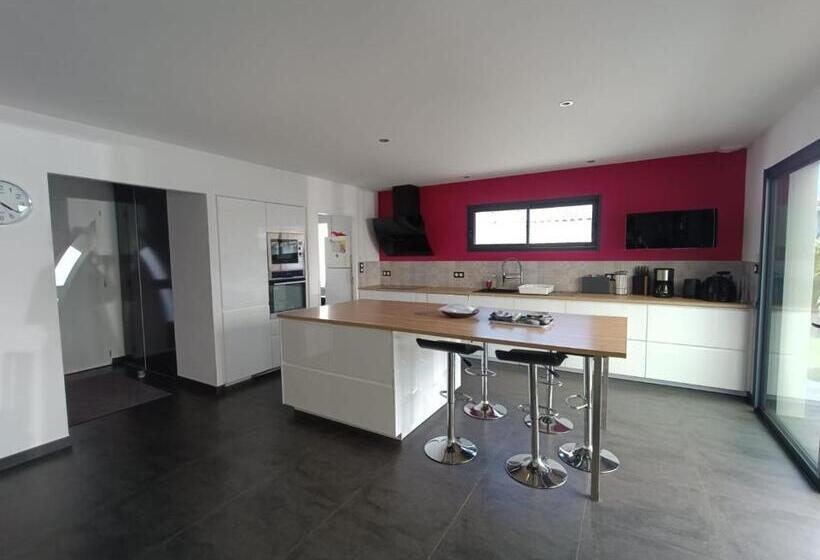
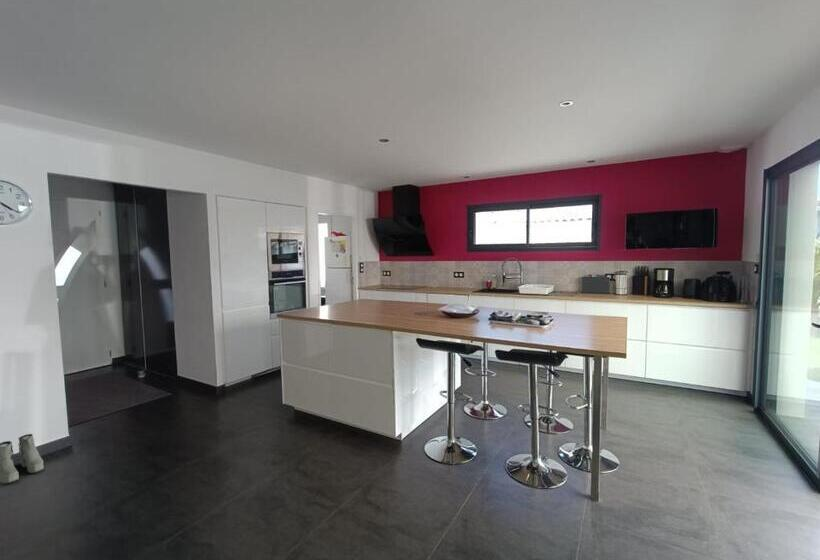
+ boots [0,433,45,485]
